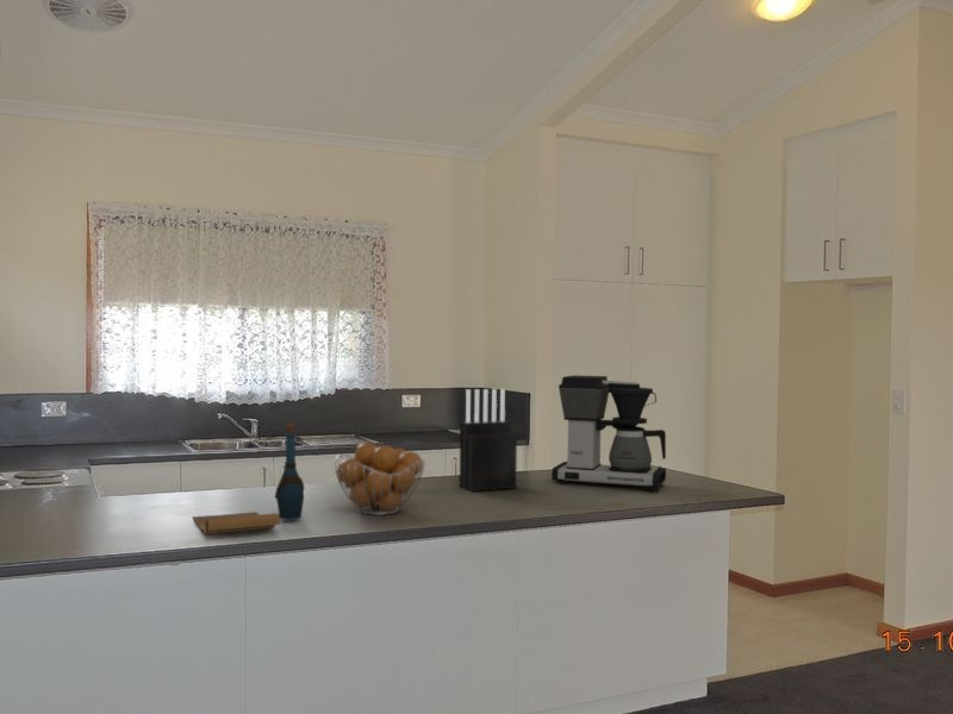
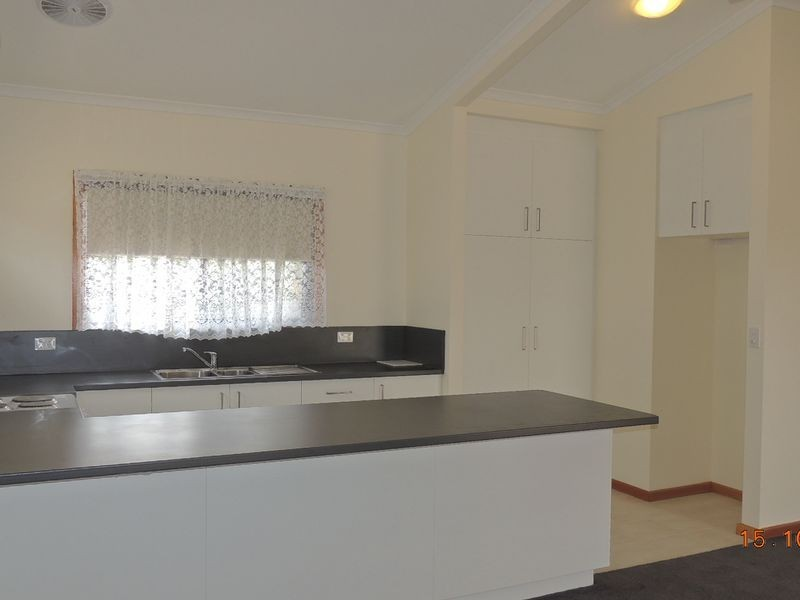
- message in a bottle [191,422,306,536]
- fruit basket [334,441,426,516]
- knife block [459,388,518,493]
- coffee maker [550,374,667,491]
